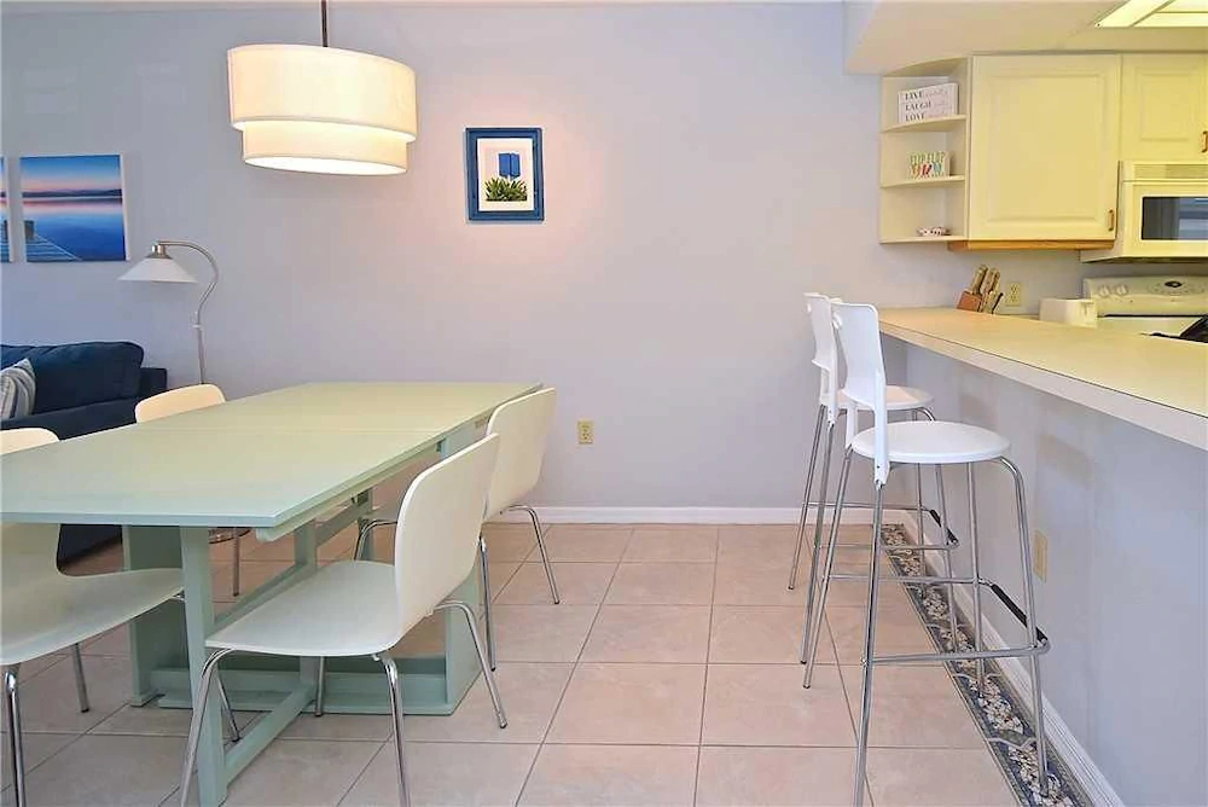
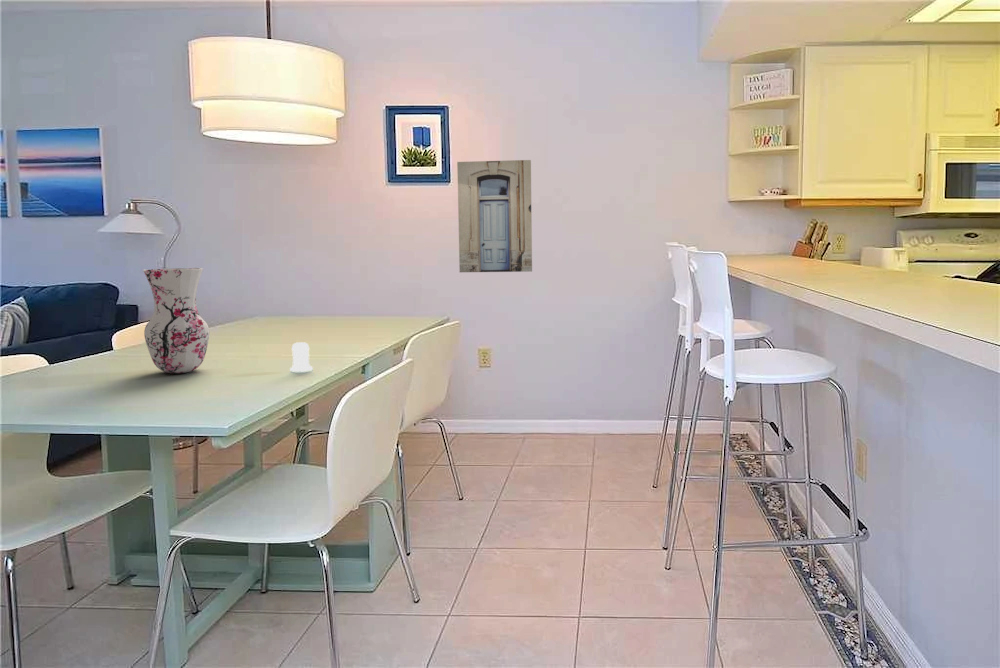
+ wall art [456,159,533,273]
+ salt shaker [289,341,314,373]
+ vase [142,267,210,374]
